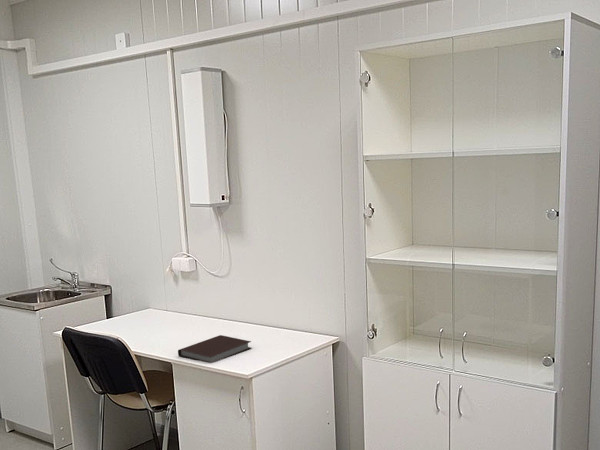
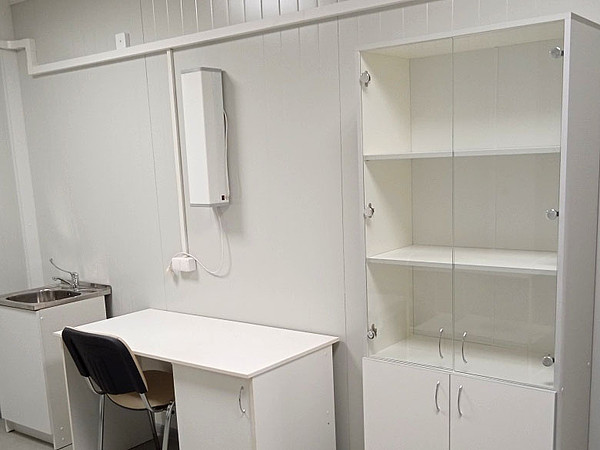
- notebook [177,334,252,364]
